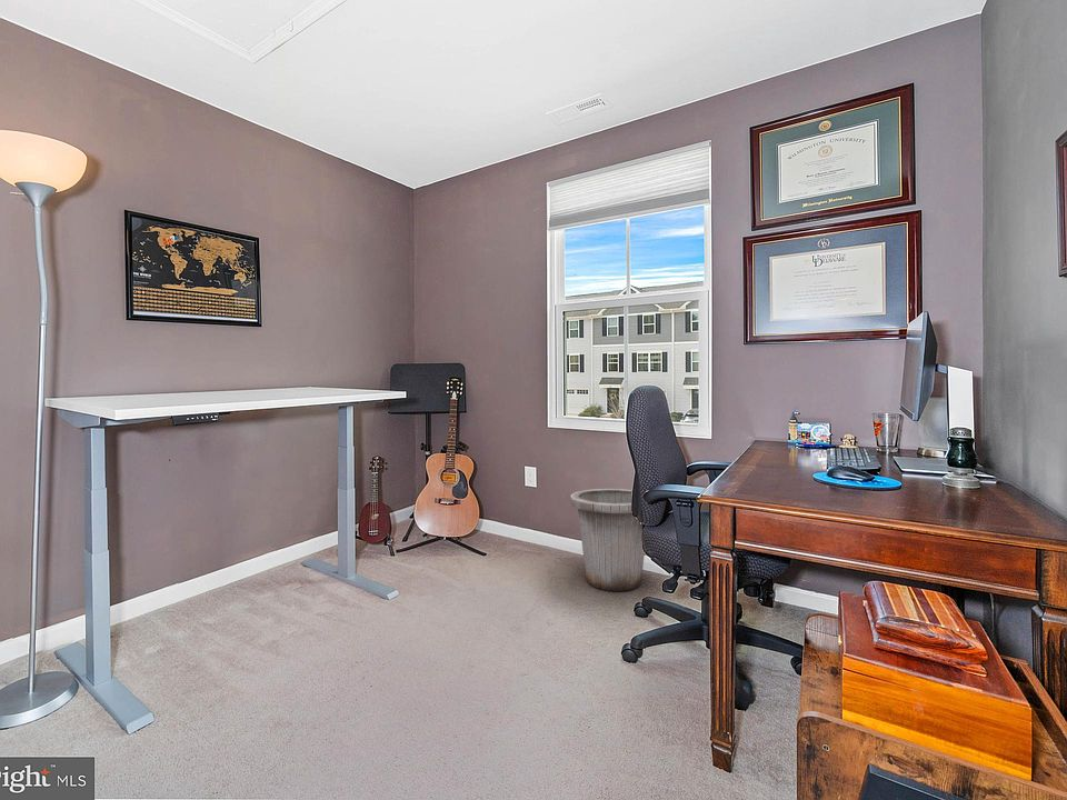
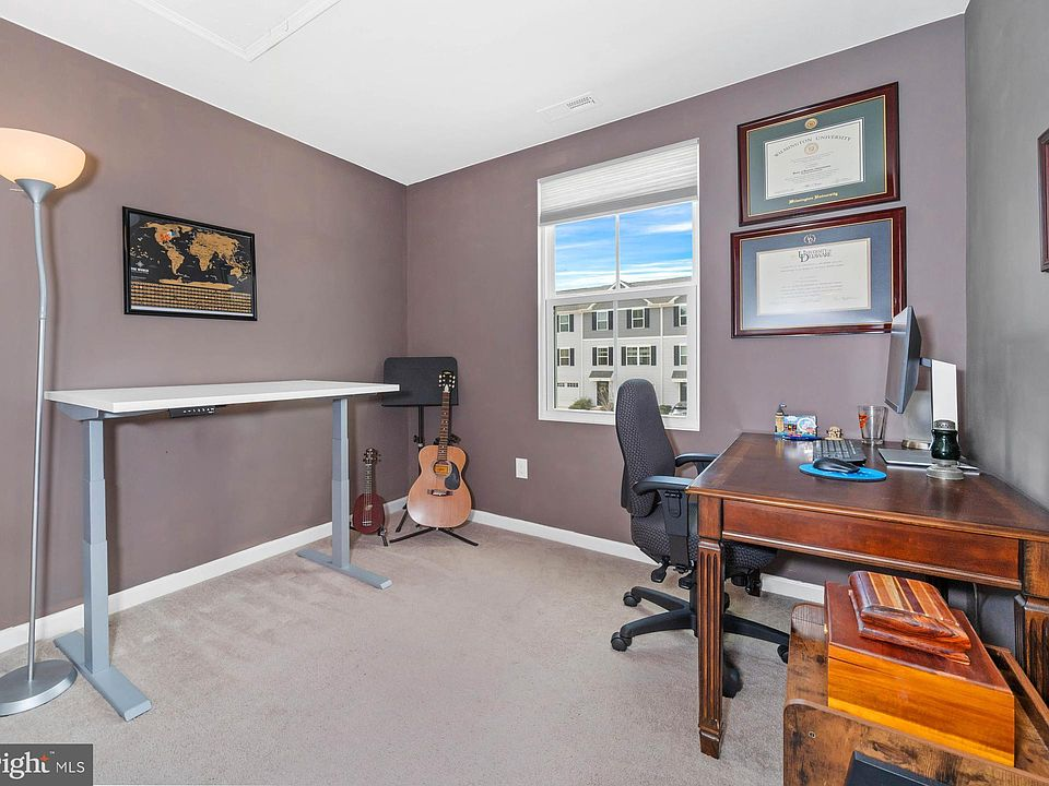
- trash can [570,488,646,592]
